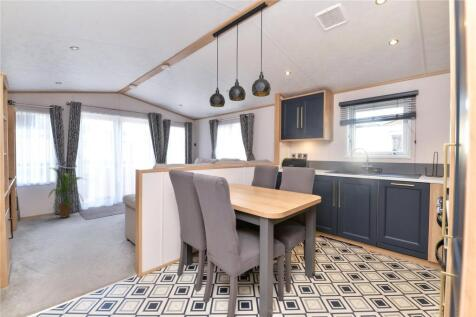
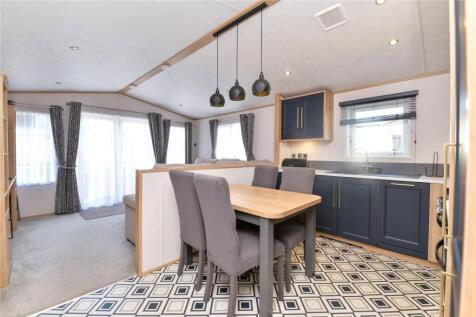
- house plant [47,167,88,219]
